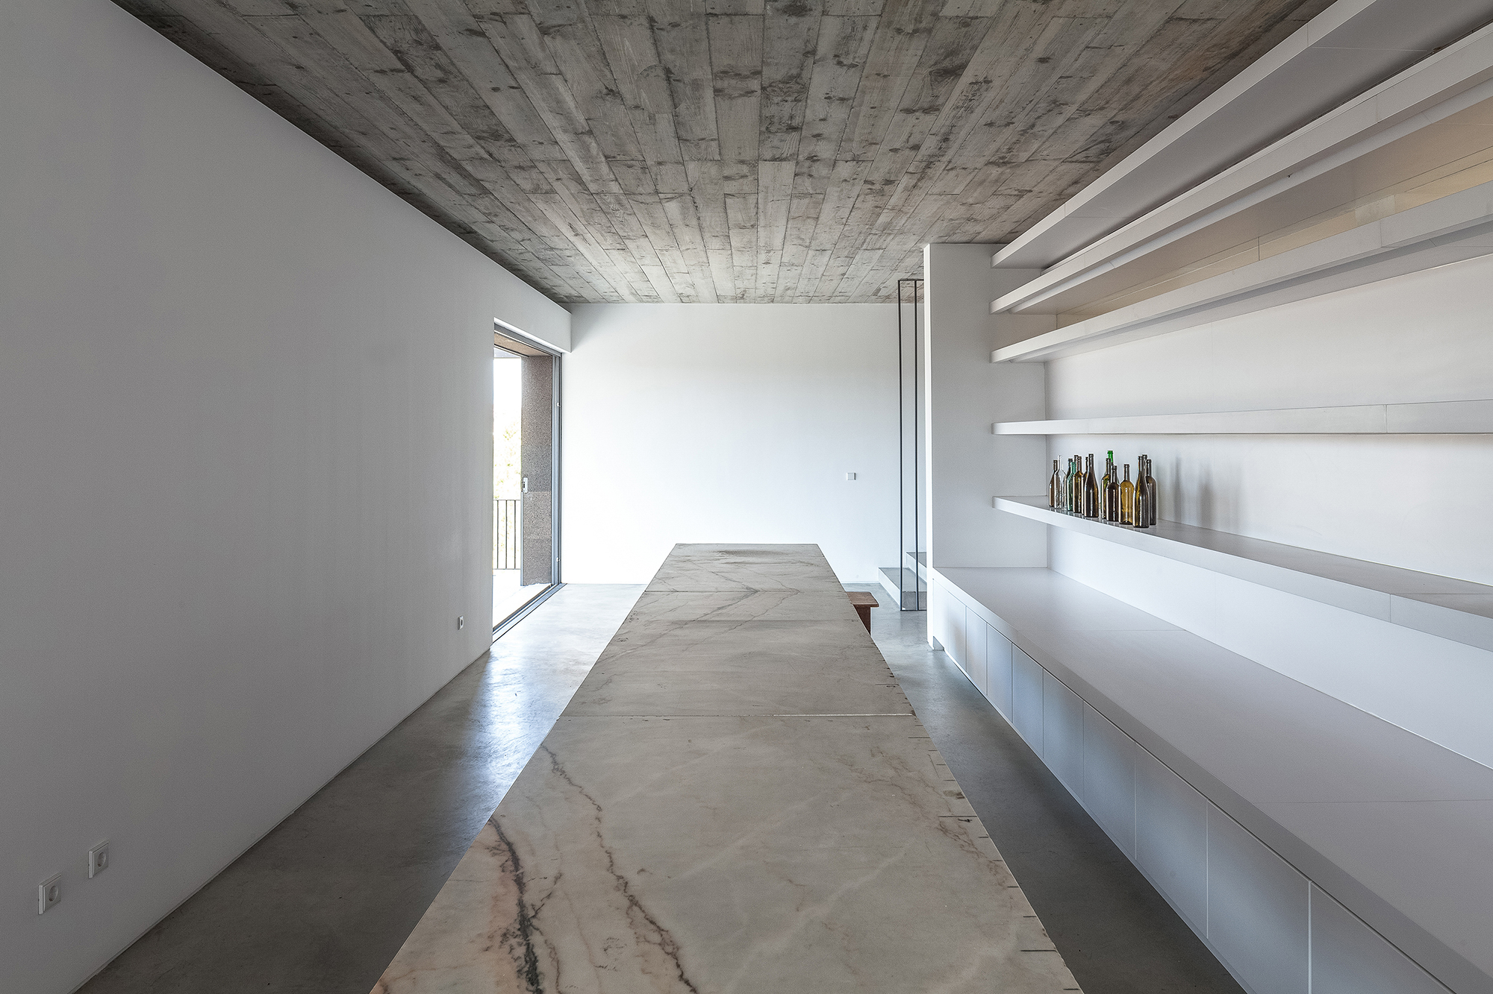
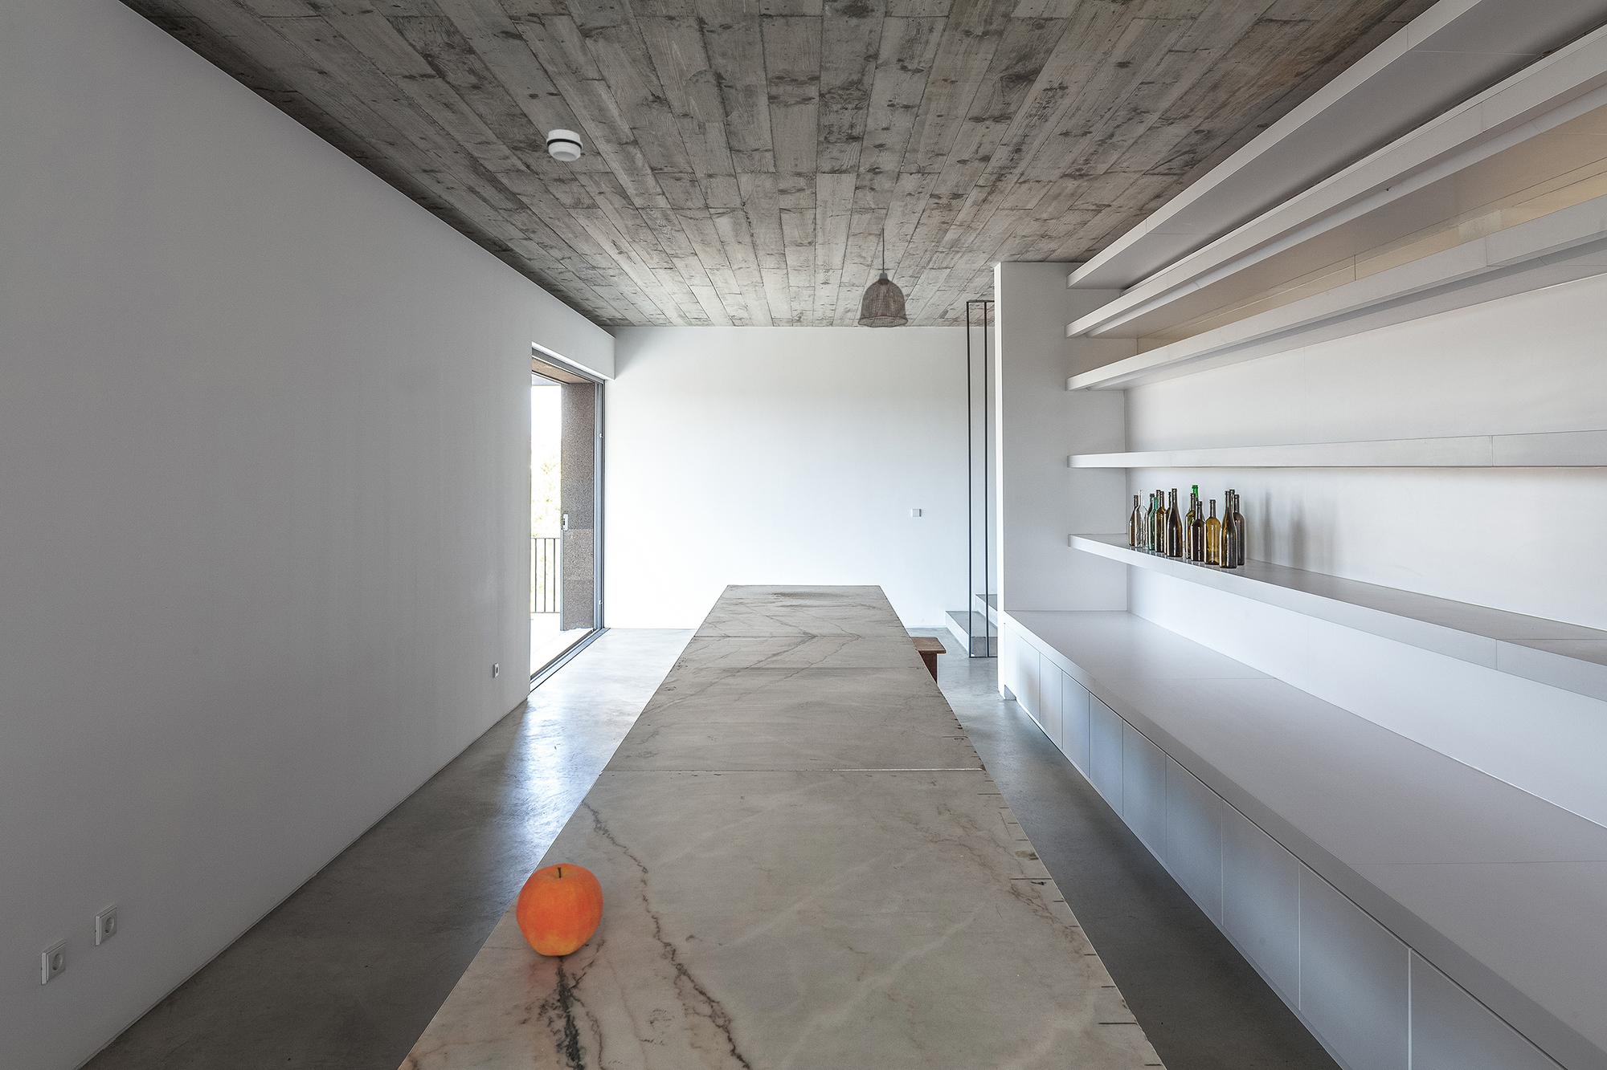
+ fruit [515,862,605,957]
+ pendant lamp [858,227,909,328]
+ smoke detector [546,129,583,162]
